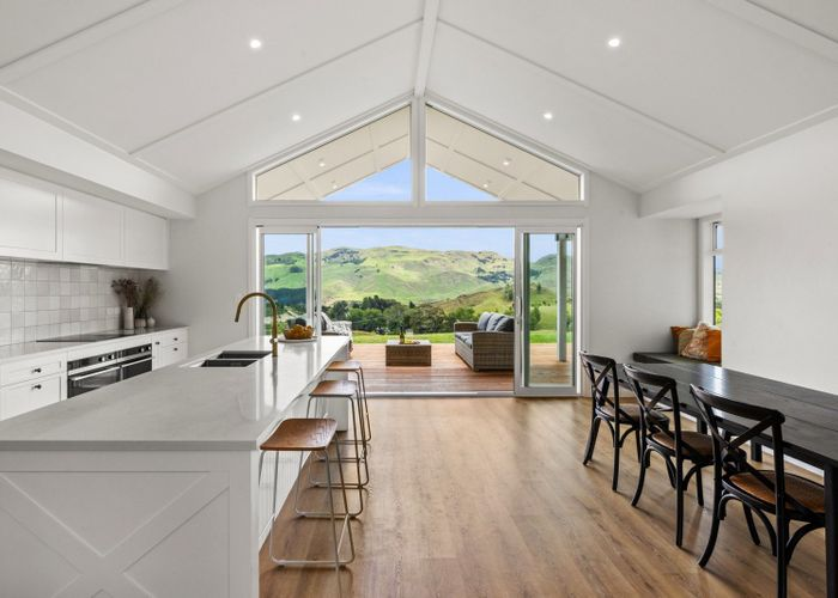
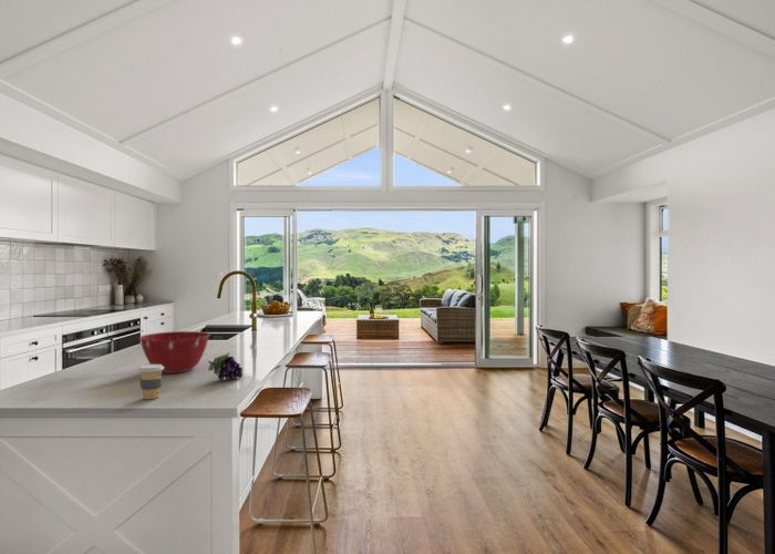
+ mixing bowl [138,330,210,375]
+ fruit [207,351,244,380]
+ coffee cup [137,363,164,400]
